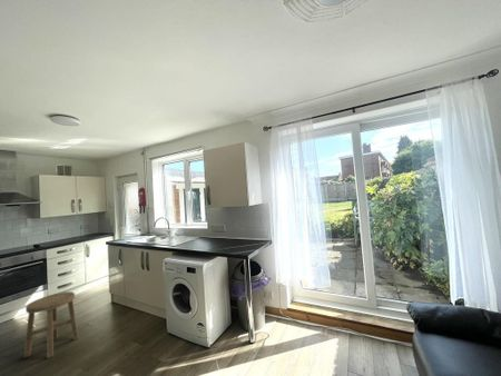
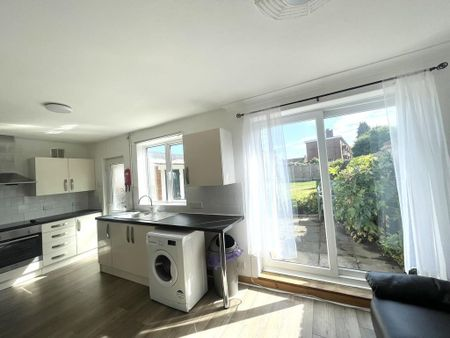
- stool [23,290,79,359]
